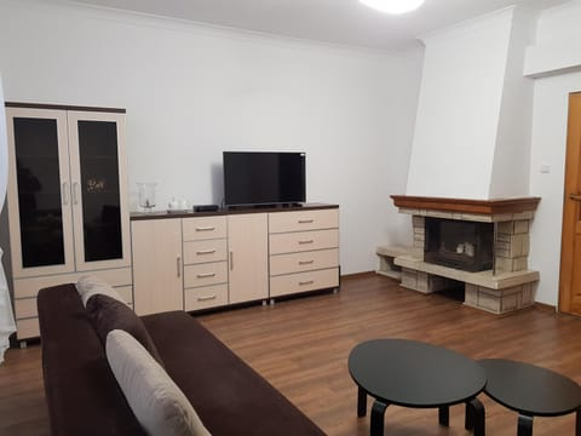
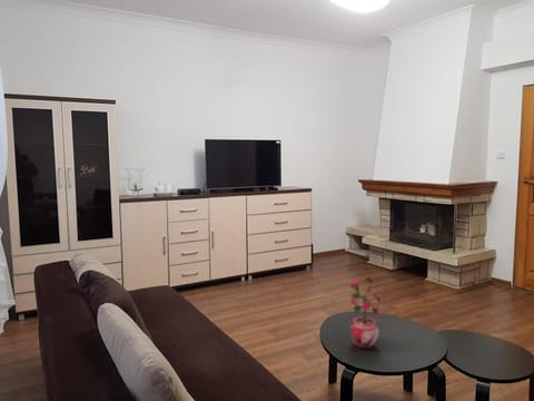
+ potted plant [348,276,386,350]
